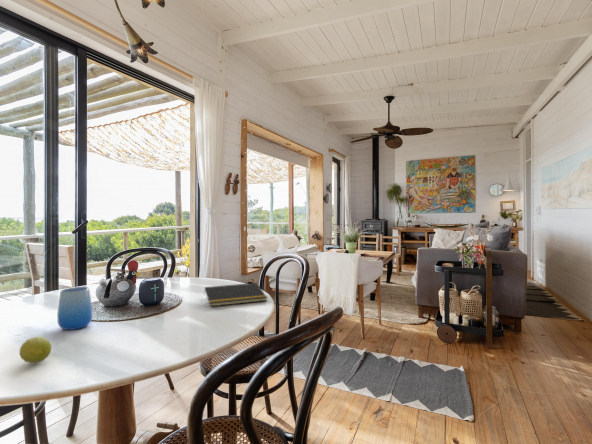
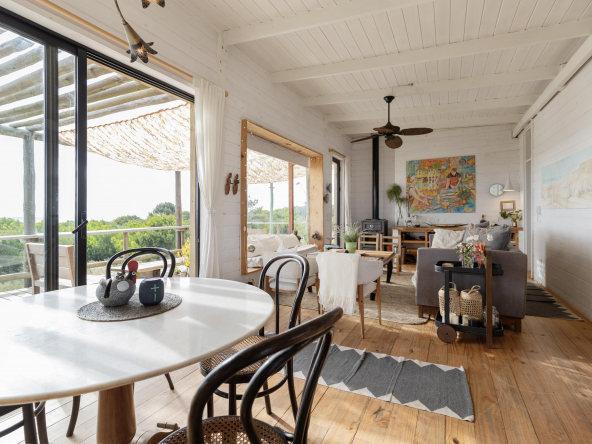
- fruit [18,336,52,364]
- notepad [203,282,268,307]
- cup [56,286,93,331]
